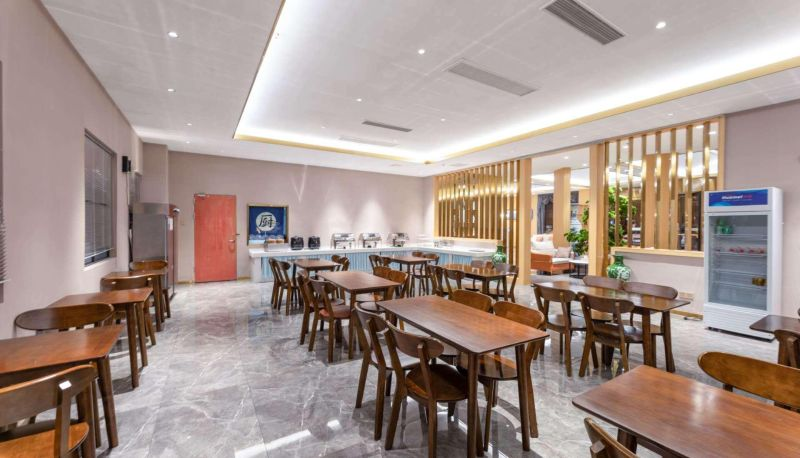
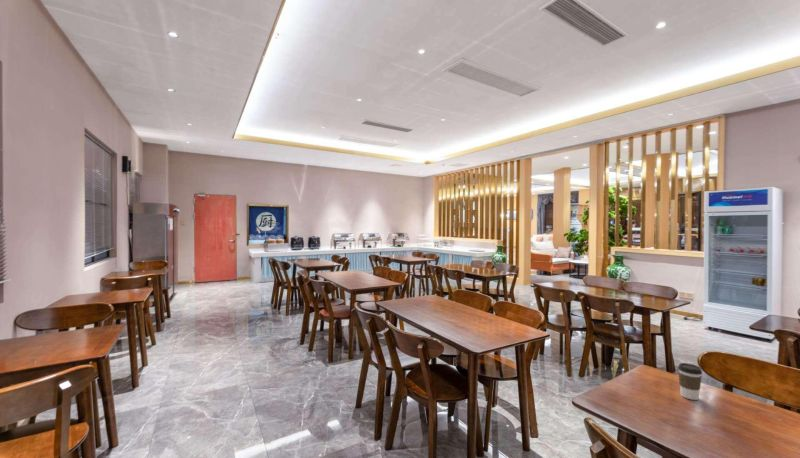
+ coffee cup [677,362,703,401]
